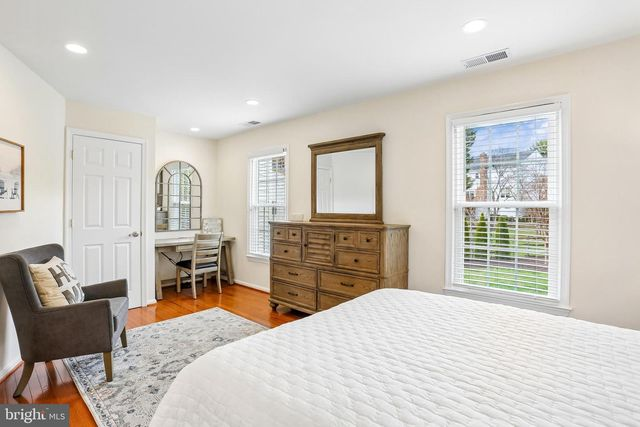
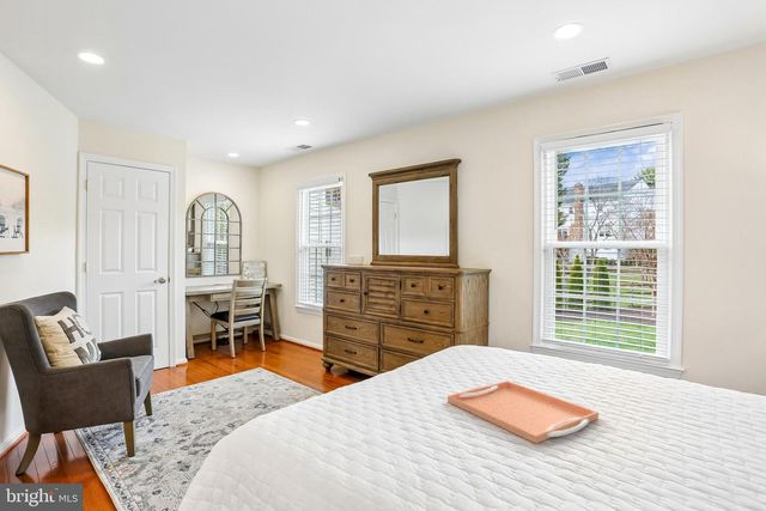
+ serving tray [446,379,600,445]
